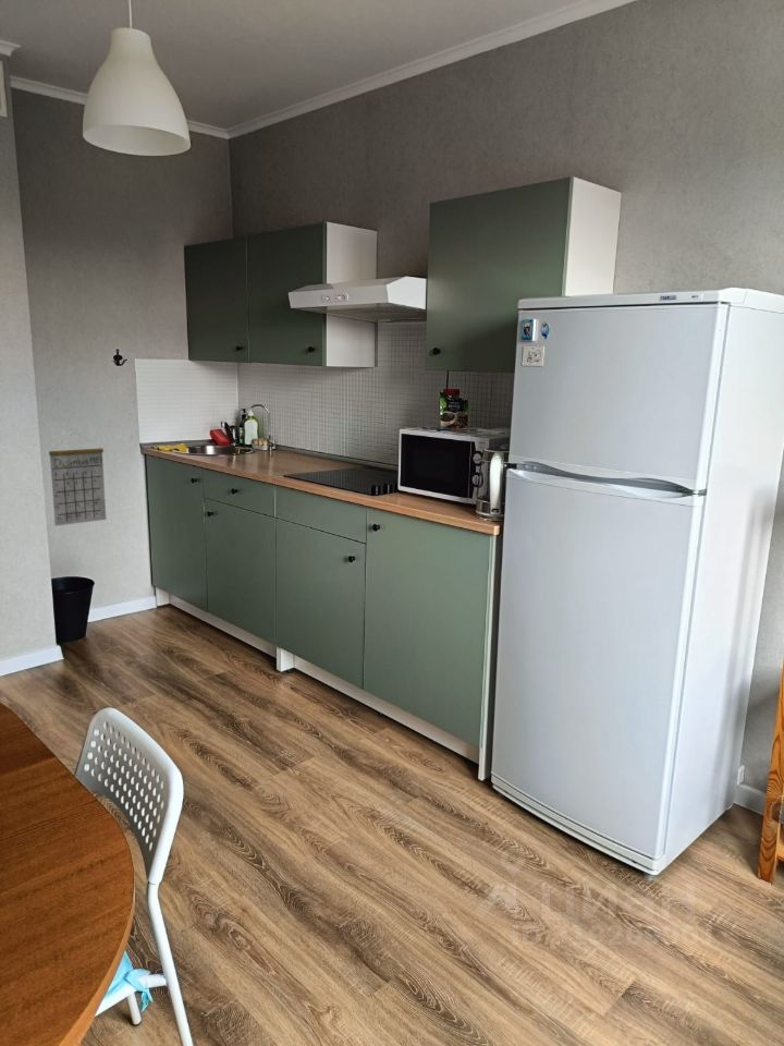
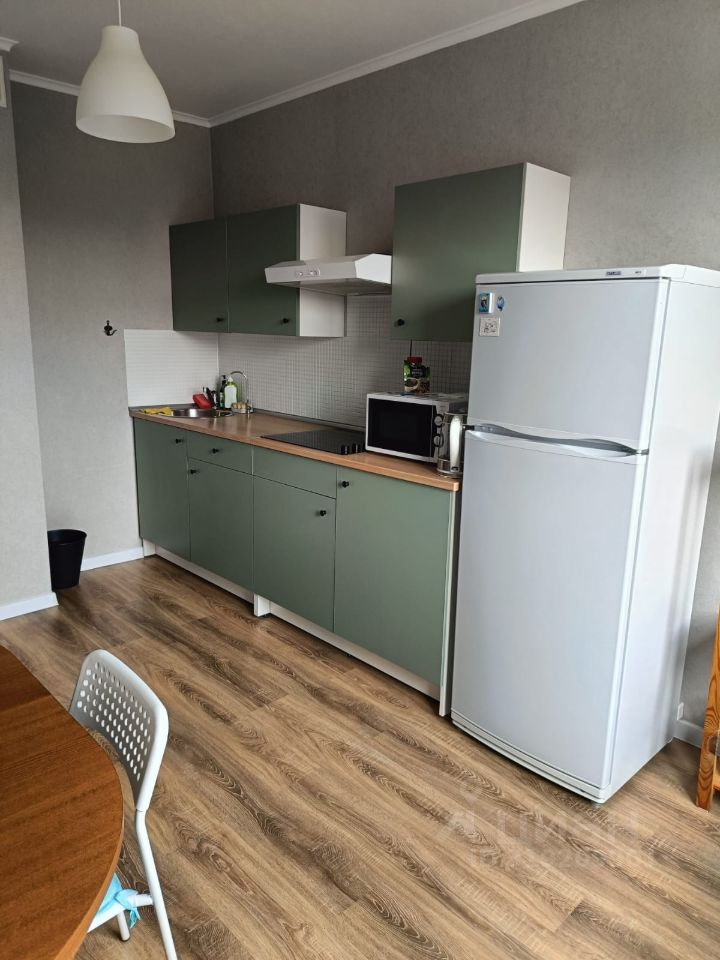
- calendar [48,431,107,526]
